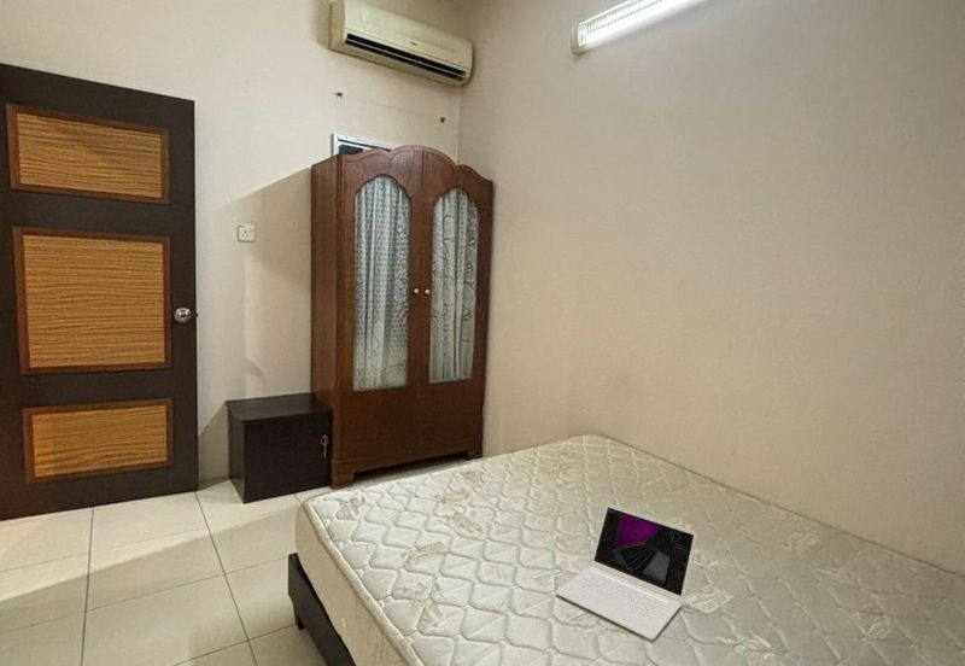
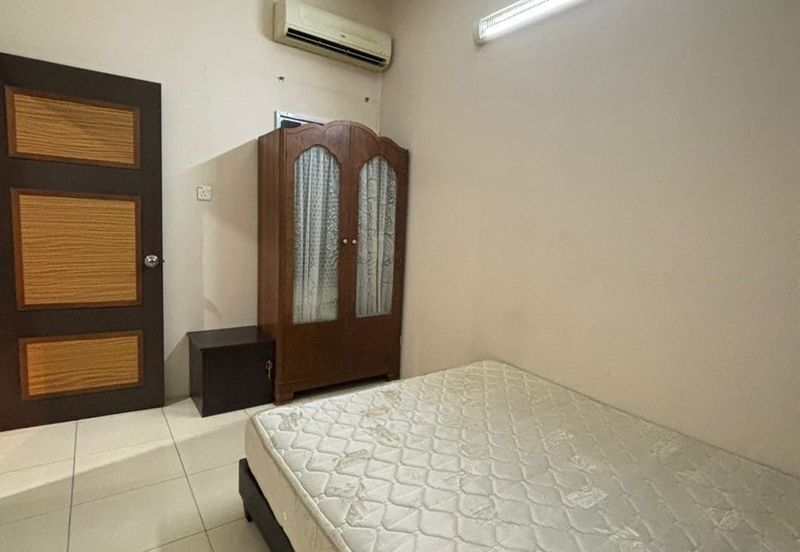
- laptop [555,503,698,641]
